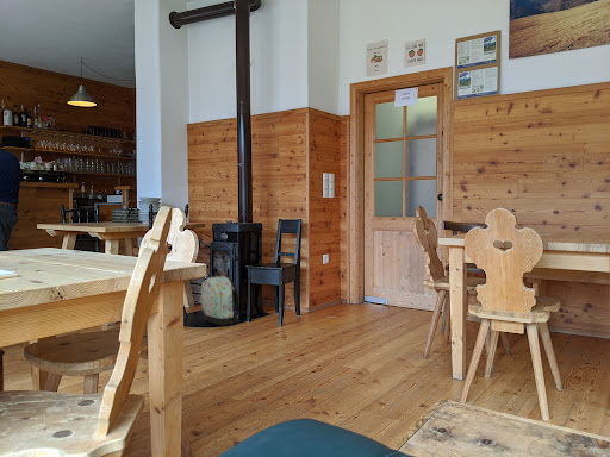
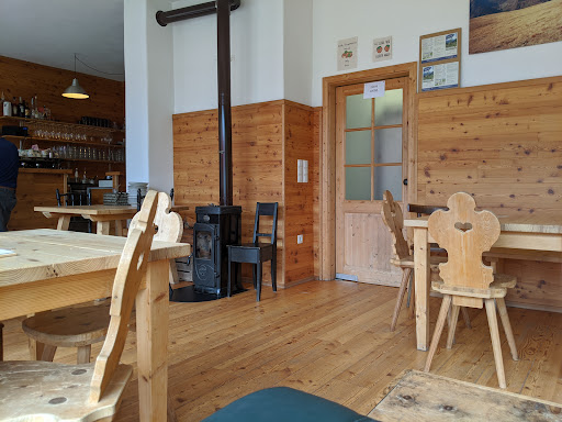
- backpack [200,275,241,326]
